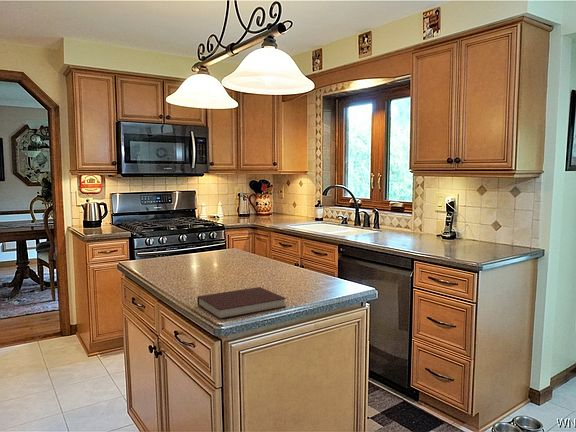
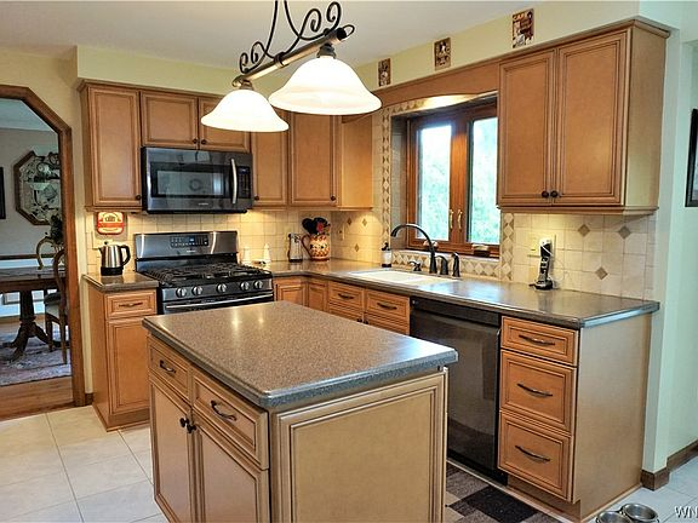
- notebook [196,286,287,320]
